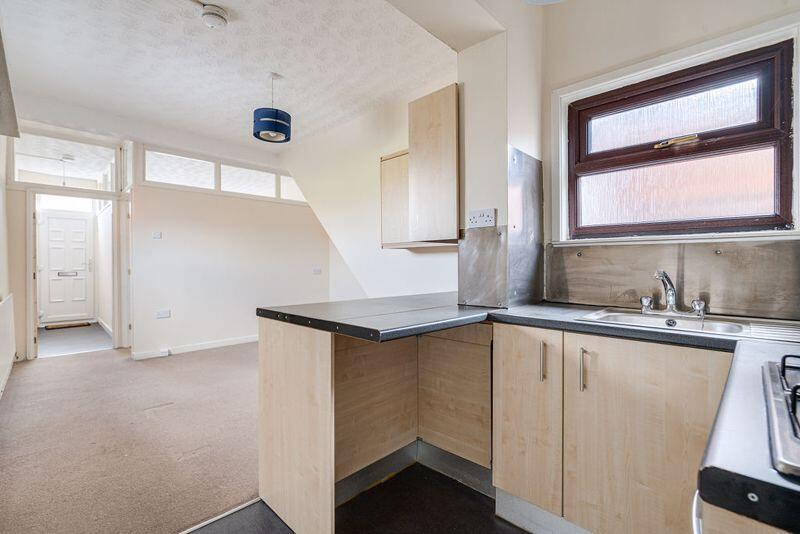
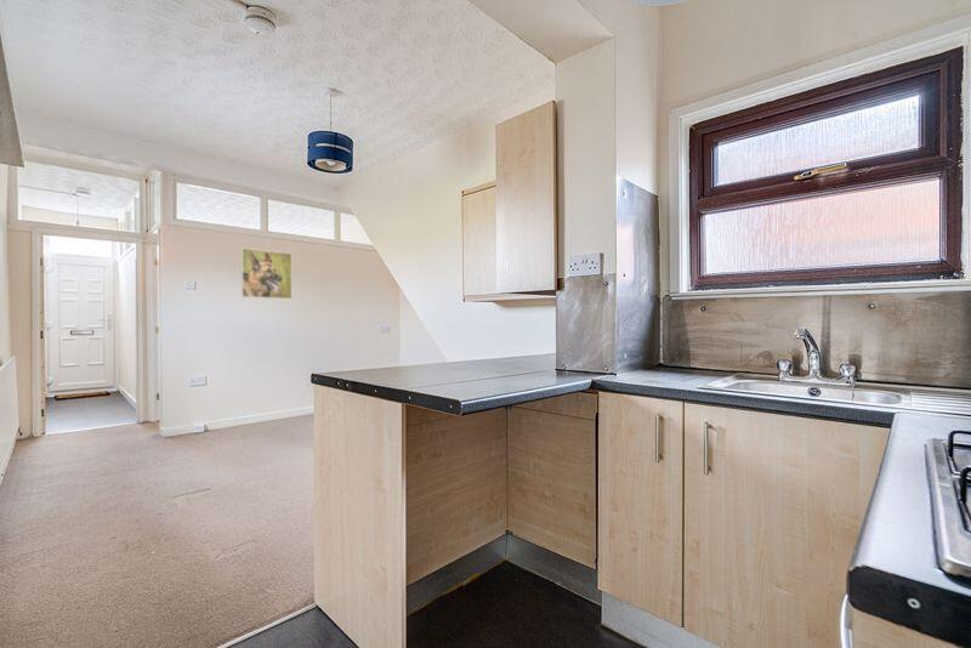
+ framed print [240,246,293,300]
